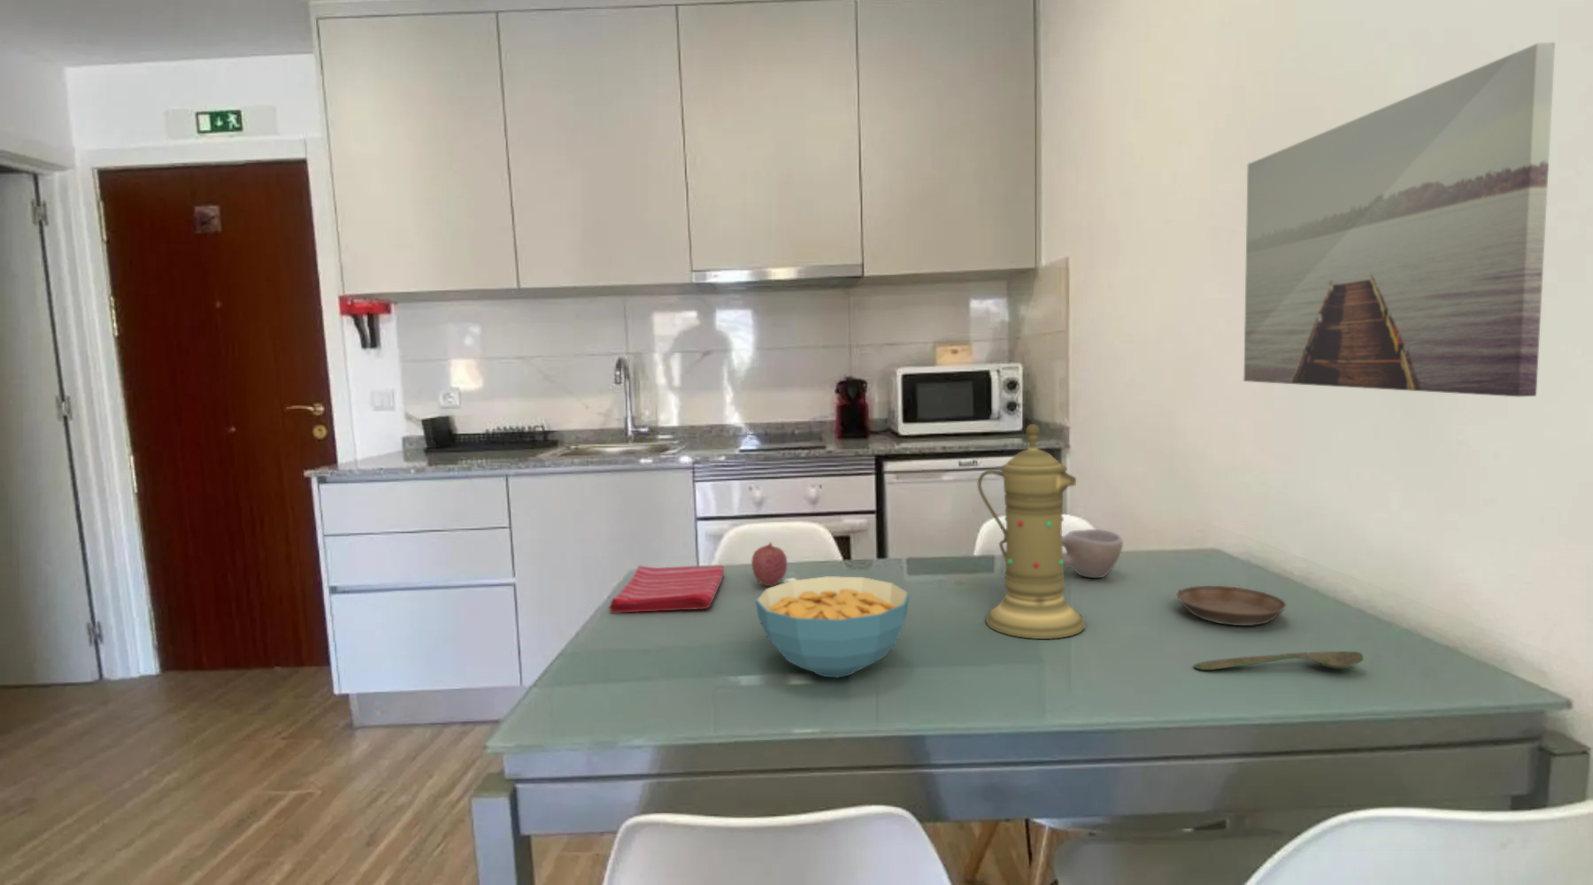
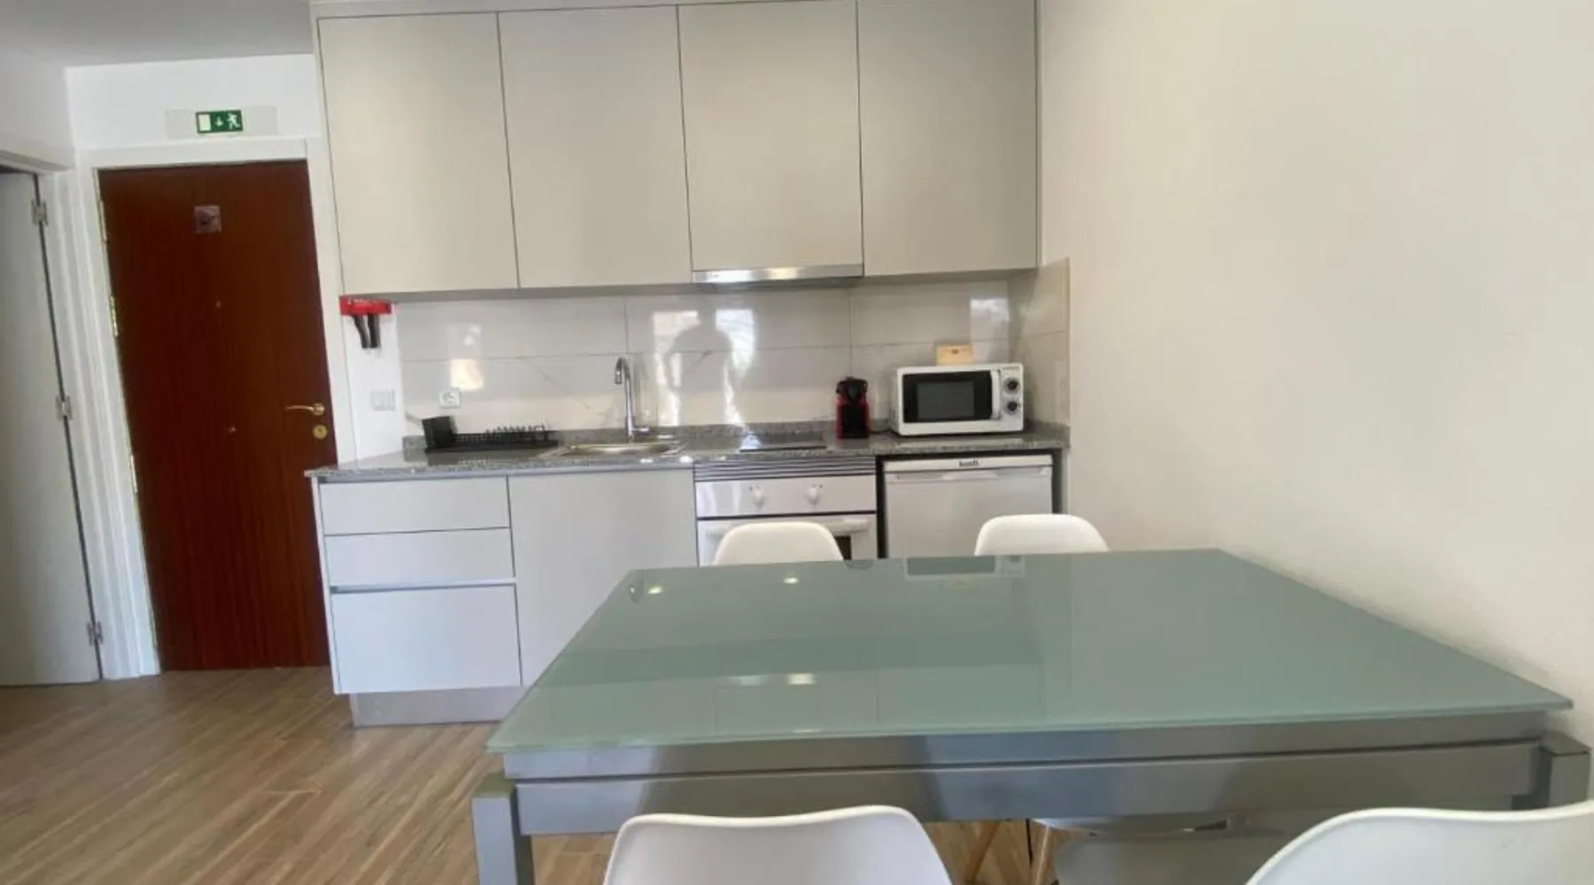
- cup [1062,529,1124,579]
- dish towel [608,565,725,615]
- spoon [1193,651,1364,670]
- cereal bowl [754,575,910,678]
- coffee pot [977,423,1086,640]
- wall art [1242,41,1556,398]
- saucer [1176,585,1288,627]
- fruit [751,542,789,586]
